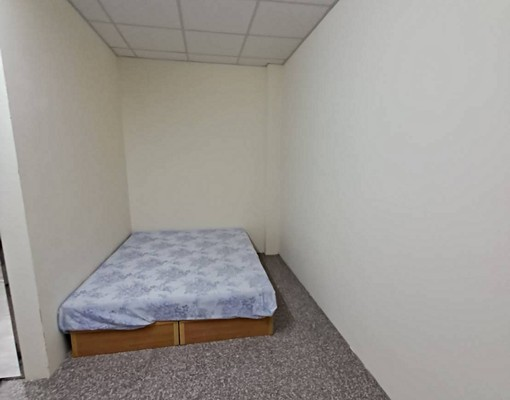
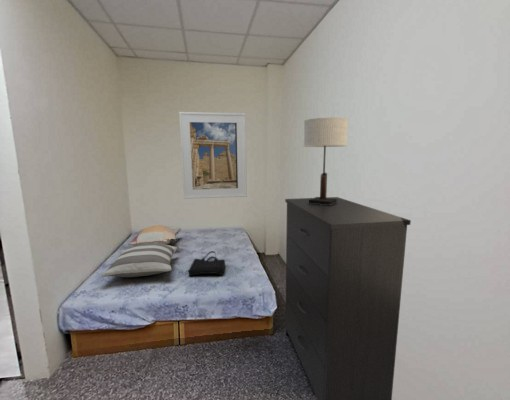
+ decorative pillow [127,224,182,246]
+ tote bag [188,250,226,277]
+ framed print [178,111,248,200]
+ pillow [100,244,180,278]
+ table lamp [303,116,349,205]
+ dresser [284,196,412,400]
